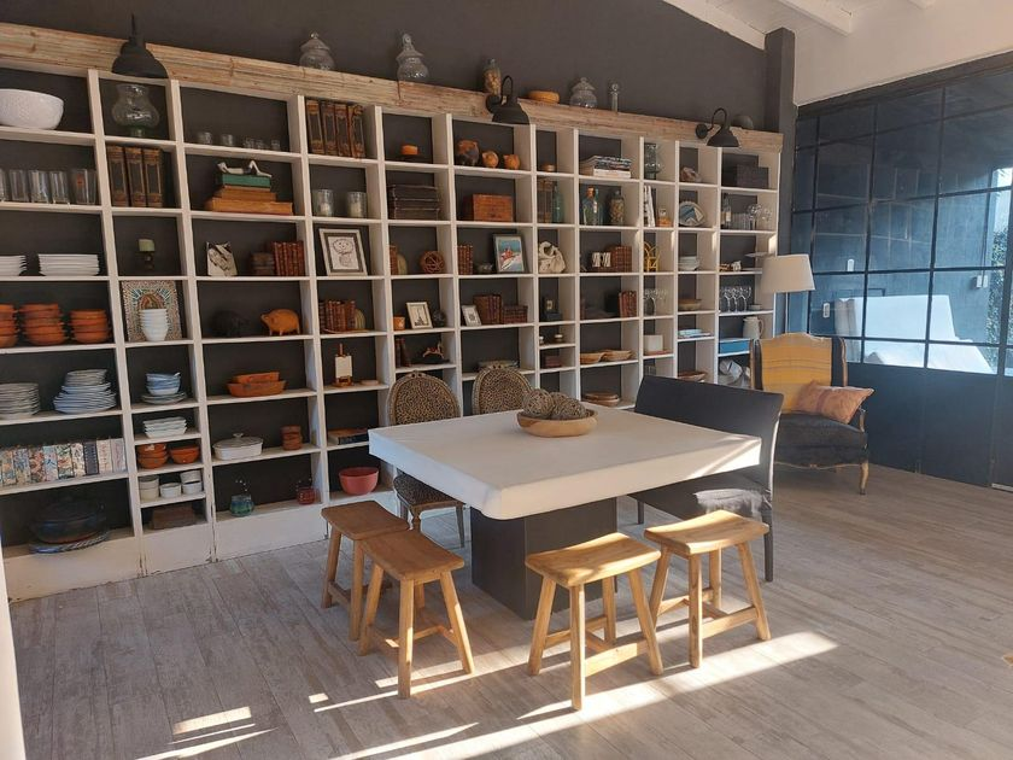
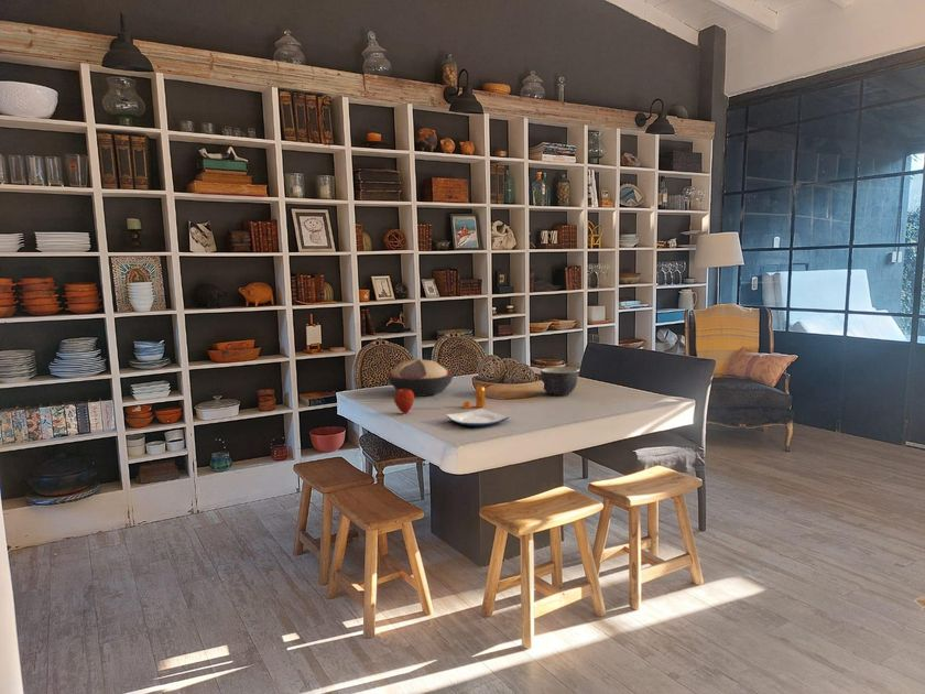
+ pepper shaker [461,384,487,410]
+ bowl [540,366,578,397]
+ decorative bowl [385,358,455,398]
+ plate [445,408,510,427]
+ apple [393,389,415,414]
